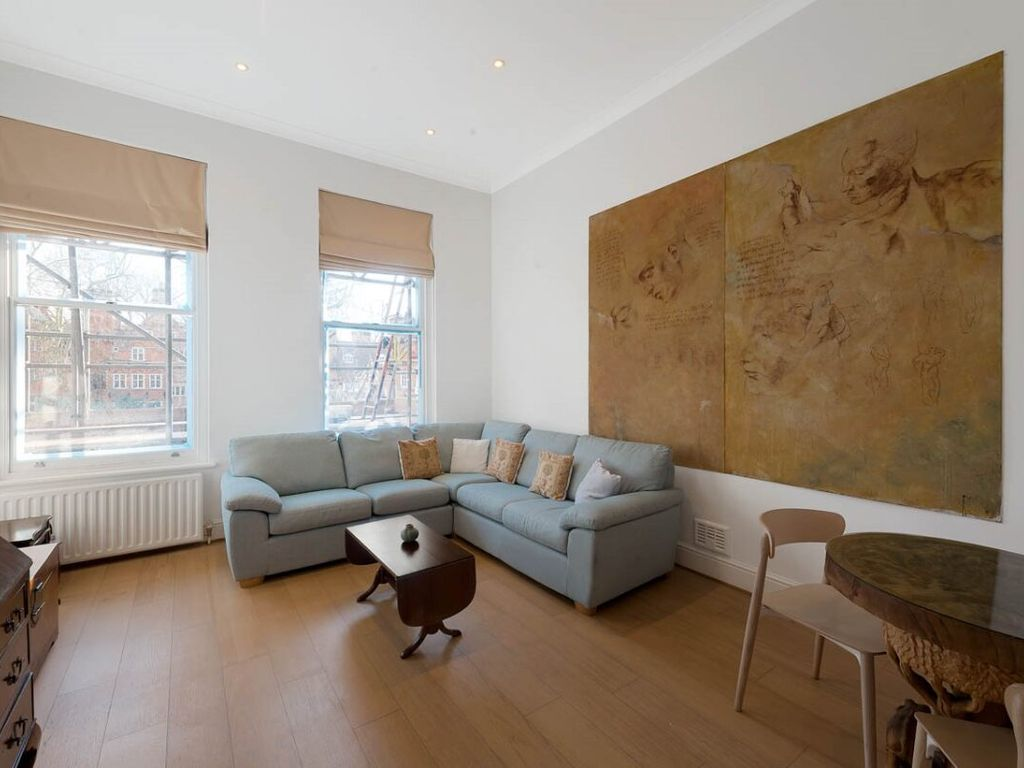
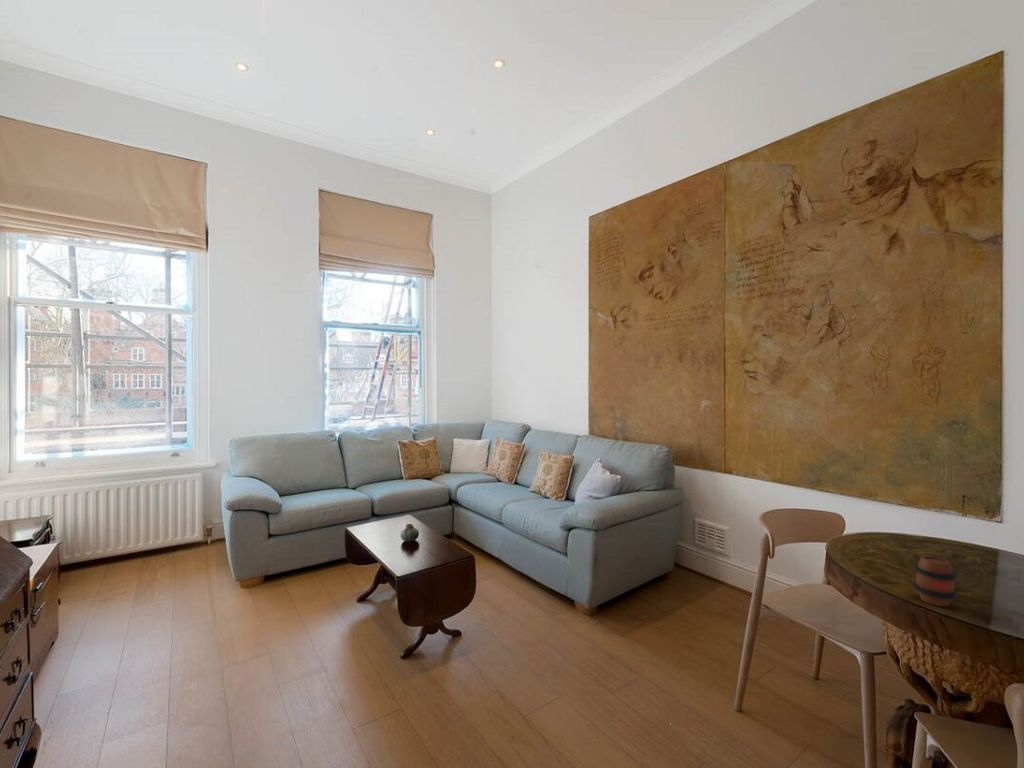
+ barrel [913,555,958,607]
